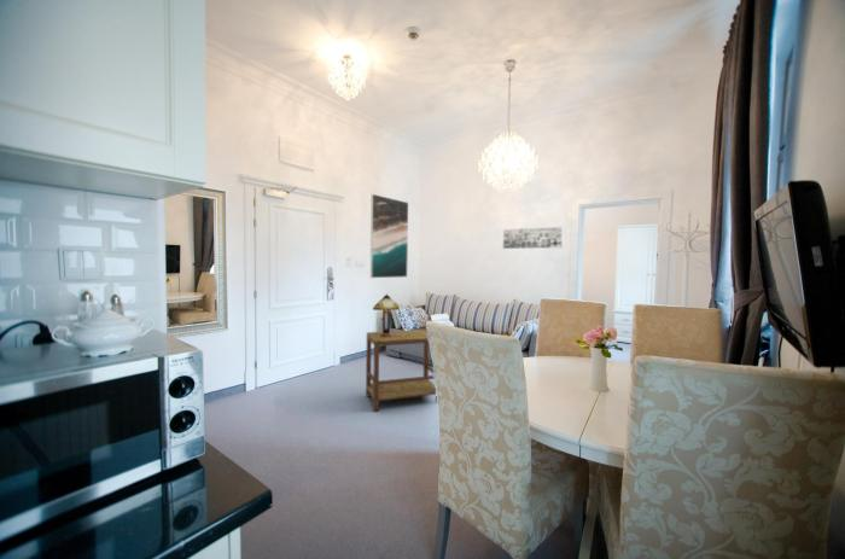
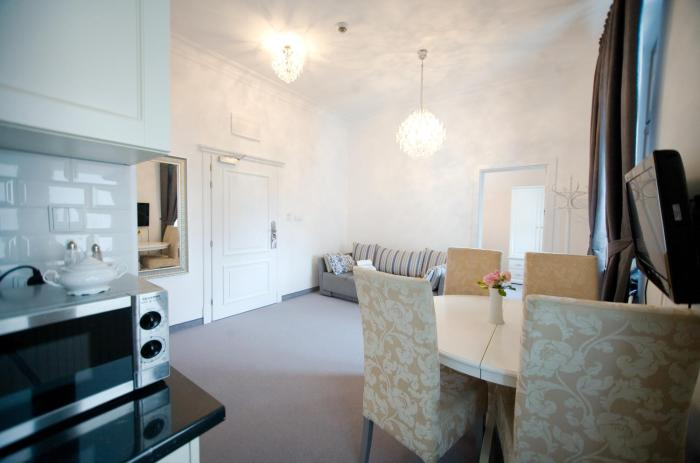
- wall art [502,226,564,250]
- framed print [369,193,409,279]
- table lamp [372,292,401,337]
- side table [365,328,438,413]
